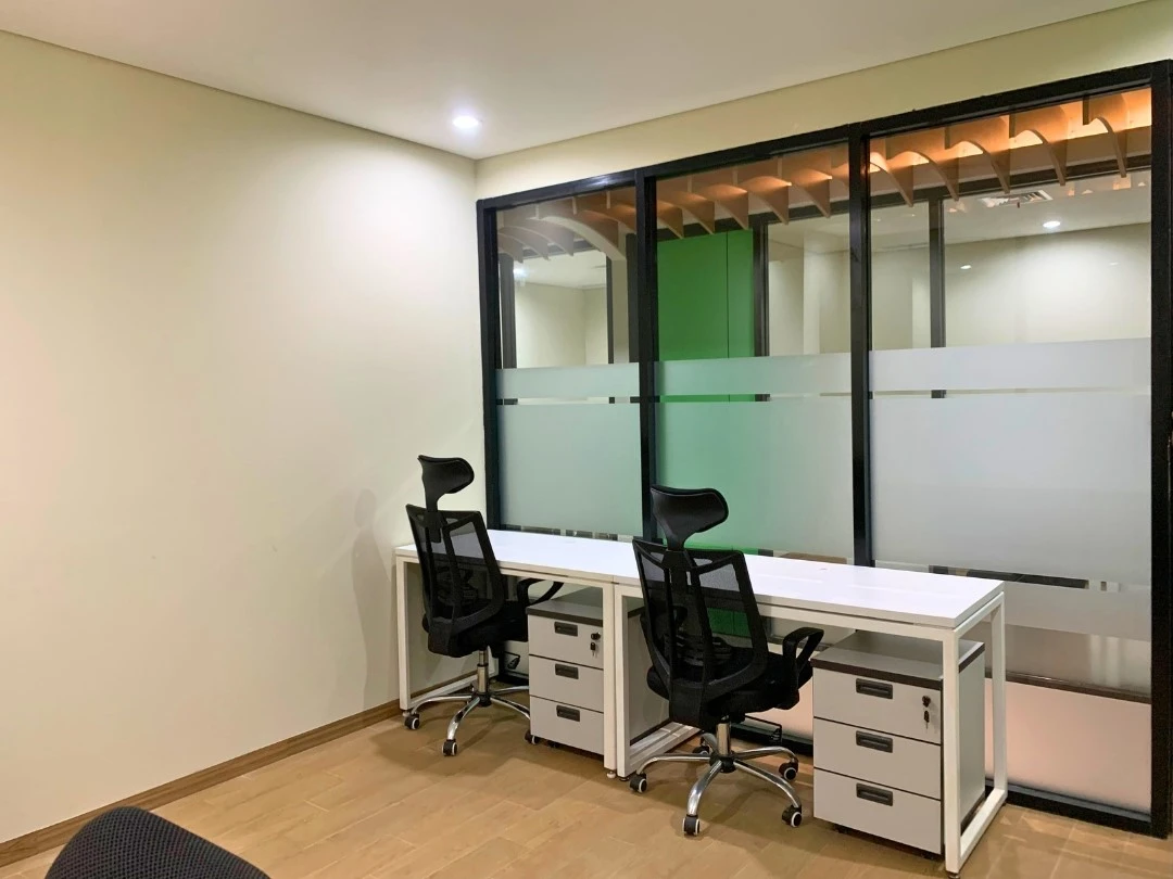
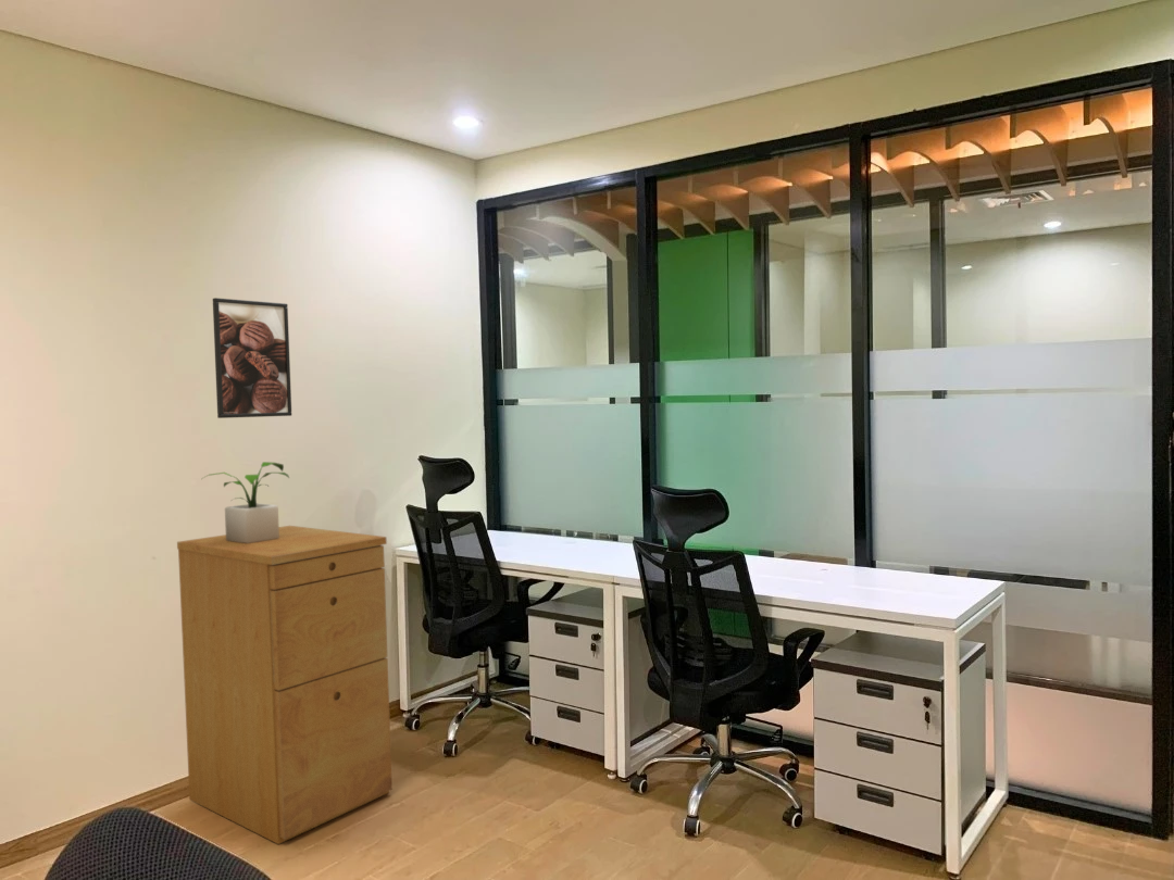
+ filing cabinet [176,525,394,845]
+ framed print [212,297,292,419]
+ potted plant [202,461,290,543]
